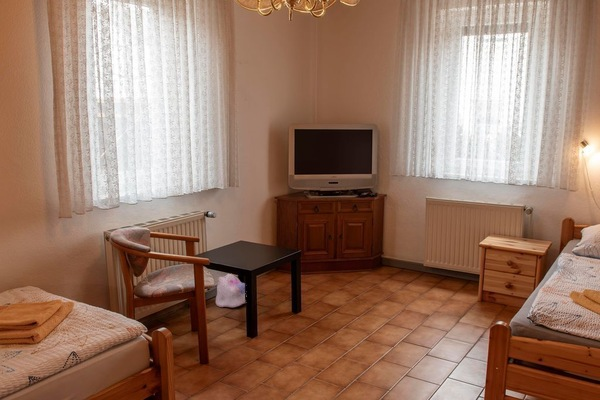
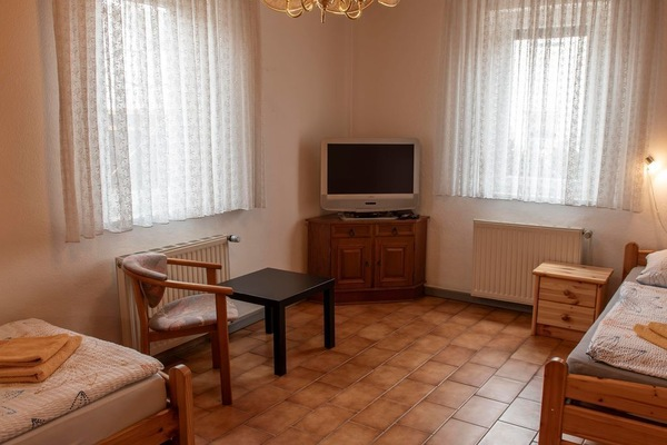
- plush toy [215,273,246,308]
